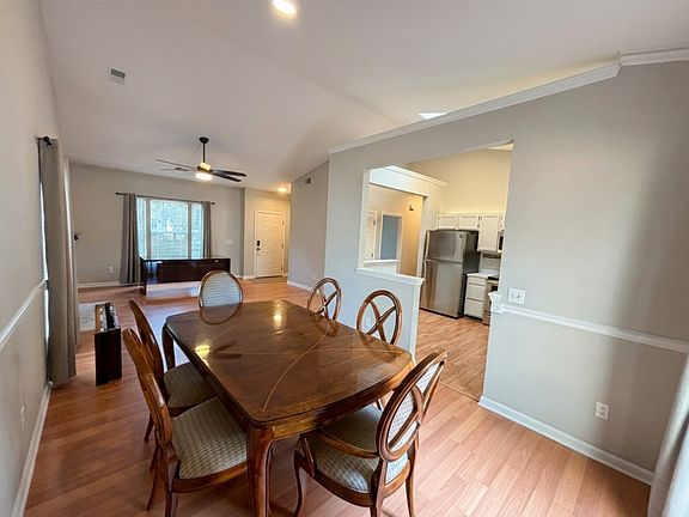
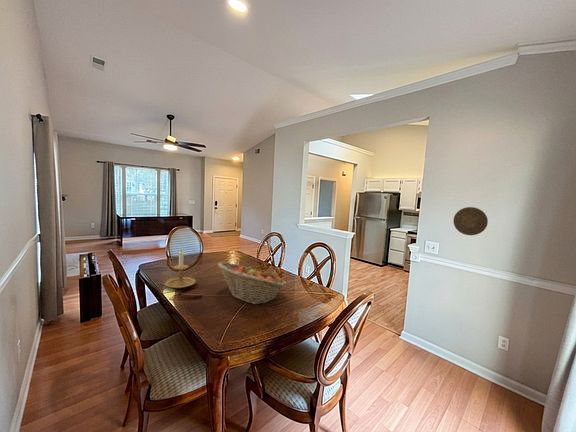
+ decorative plate [452,206,489,236]
+ fruit basket [217,261,287,305]
+ candle holder [161,250,197,289]
